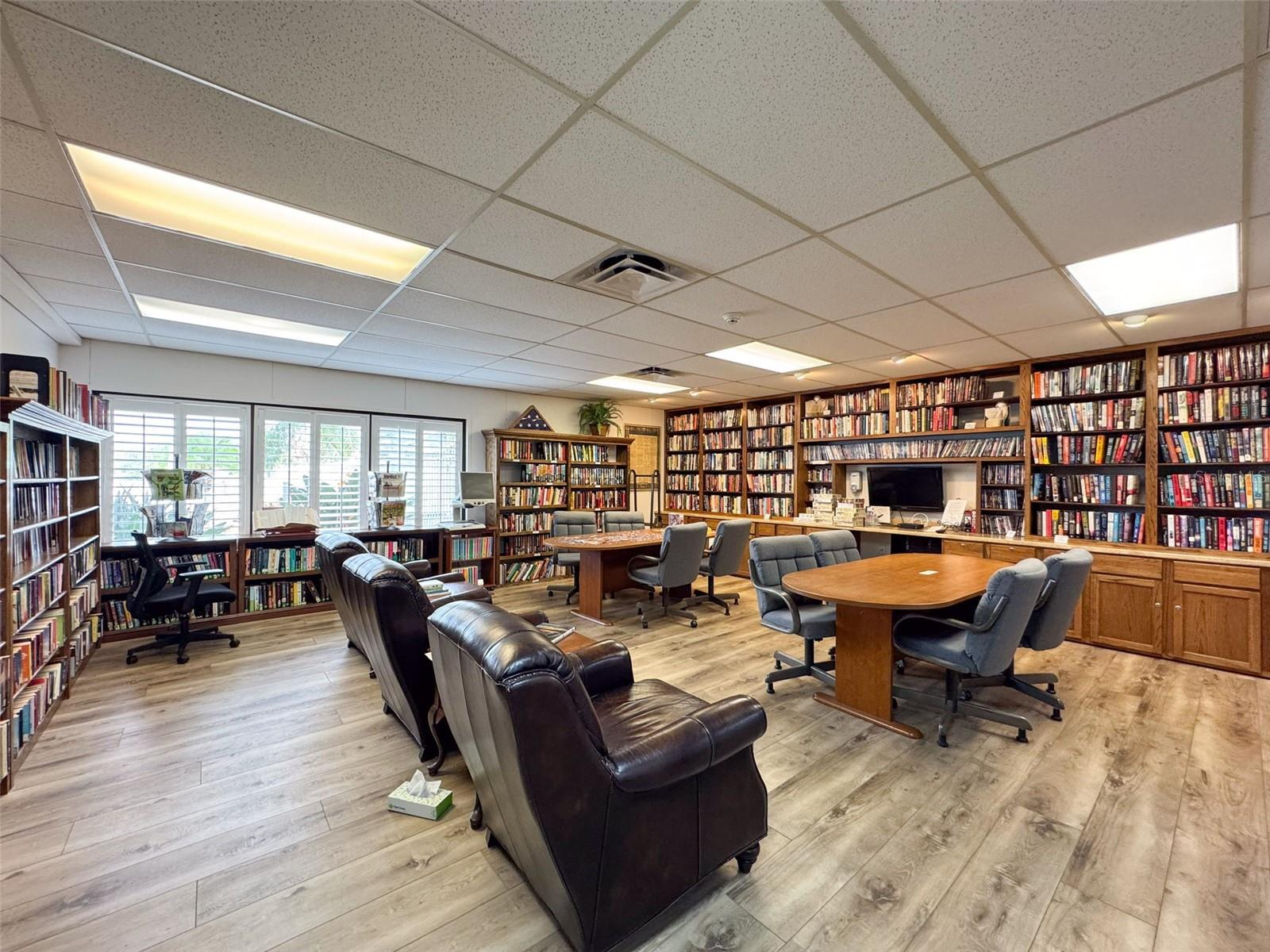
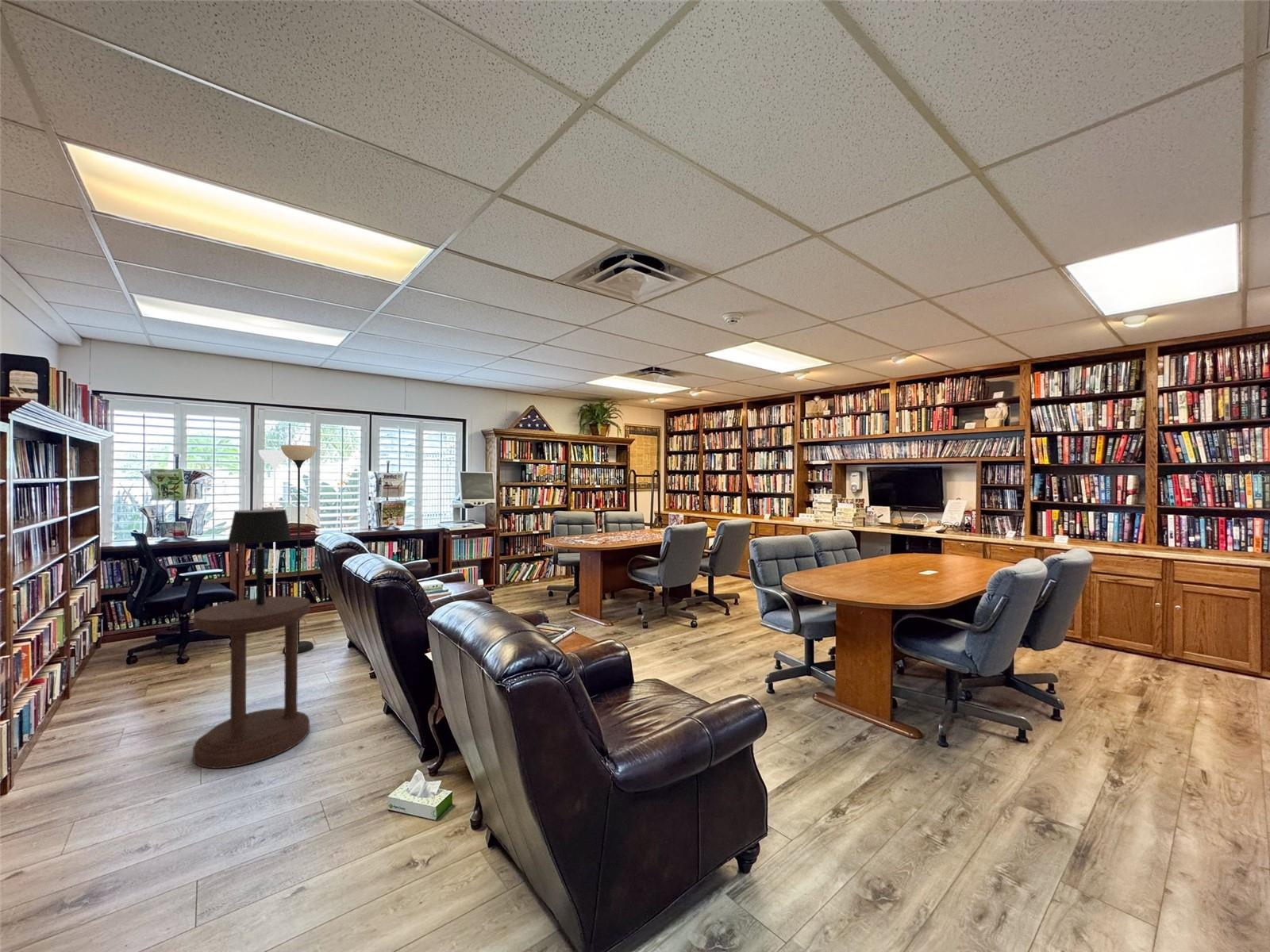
+ side table [192,596,310,770]
+ table lamp [227,509,293,605]
+ floor lamp [258,444,318,654]
